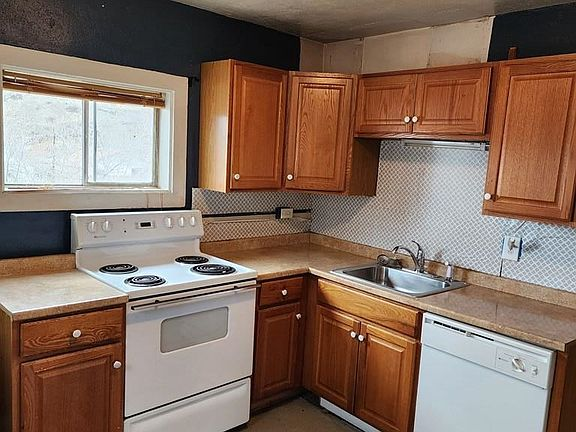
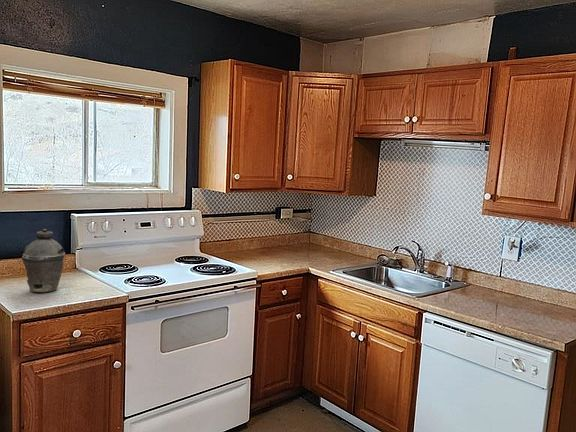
+ kettle [21,228,66,294]
